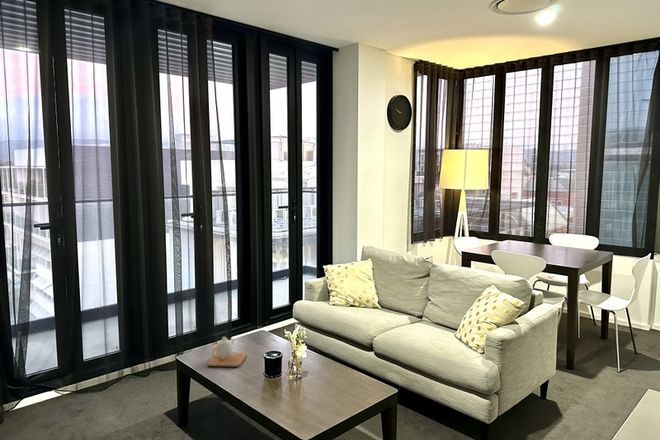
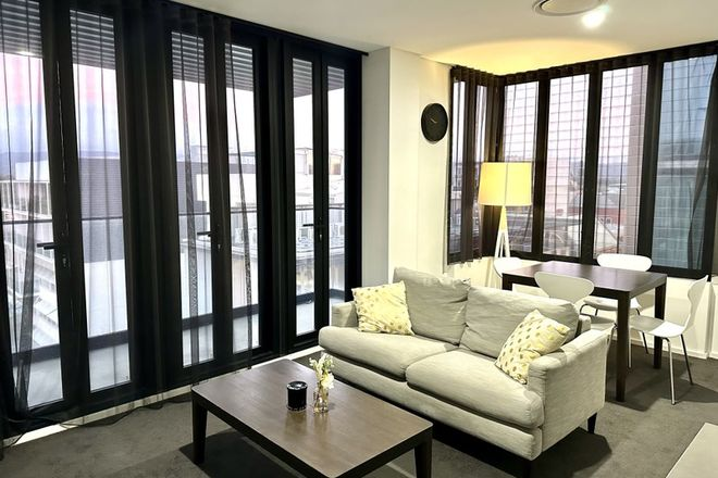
- teapot [206,336,248,368]
